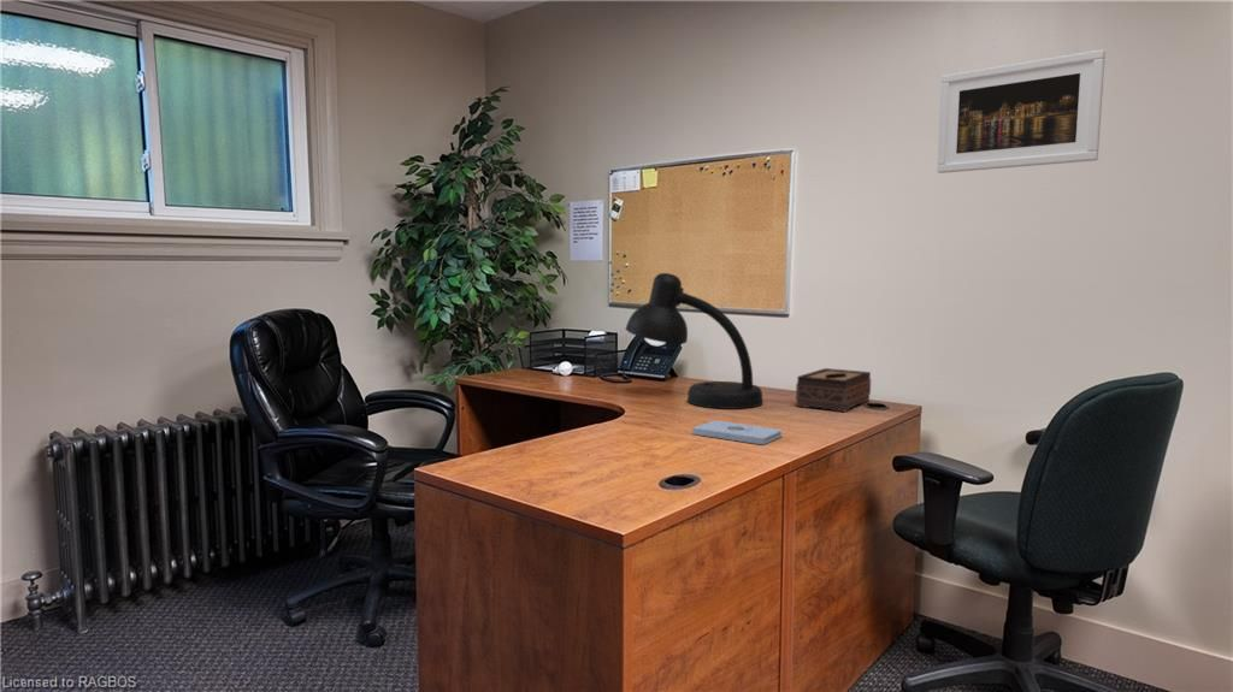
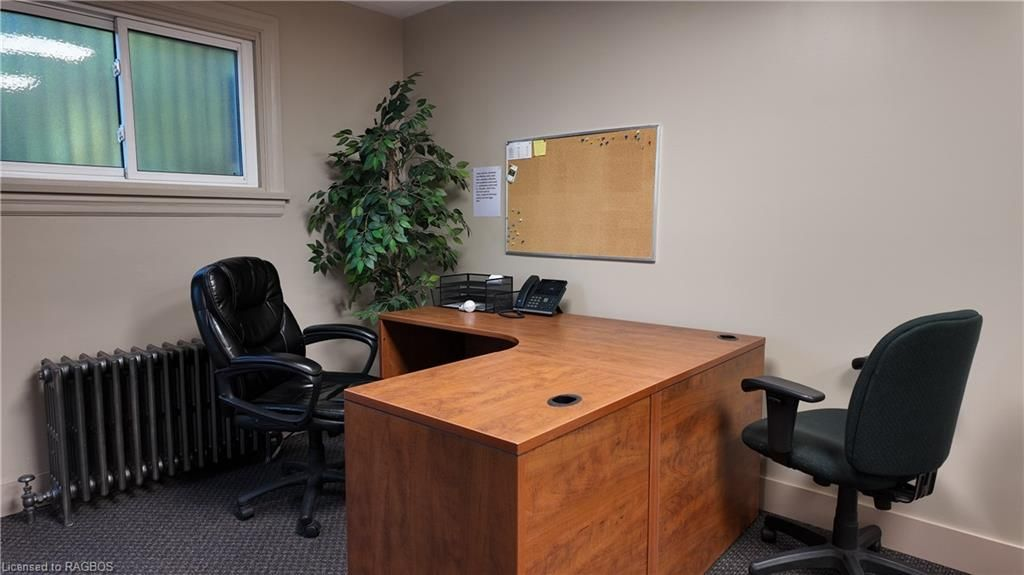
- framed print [936,48,1107,175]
- desk lamp [625,272,763,410]
- notepad [691,420,783,446]
- tissue box [795,367,872,413]
